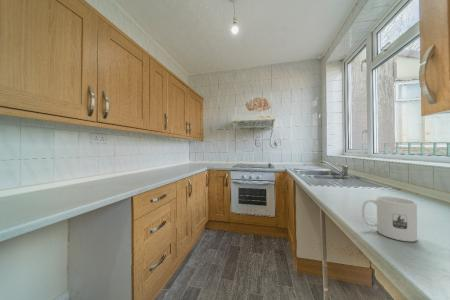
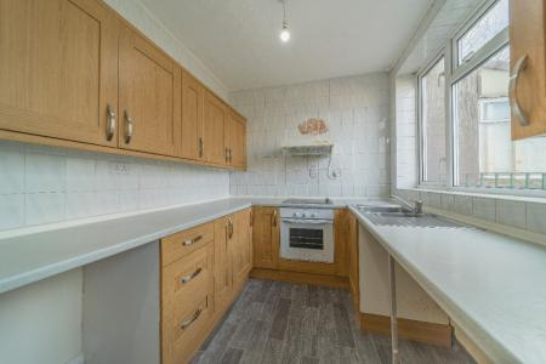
- mug [361,195,418,243]
